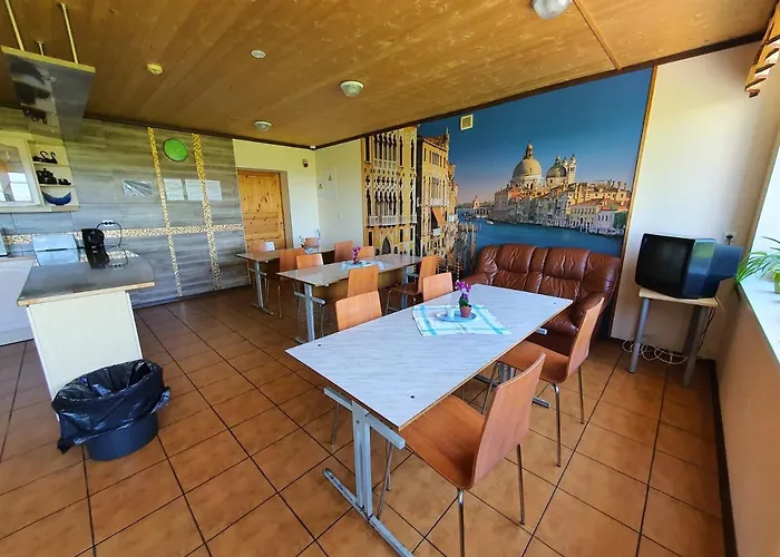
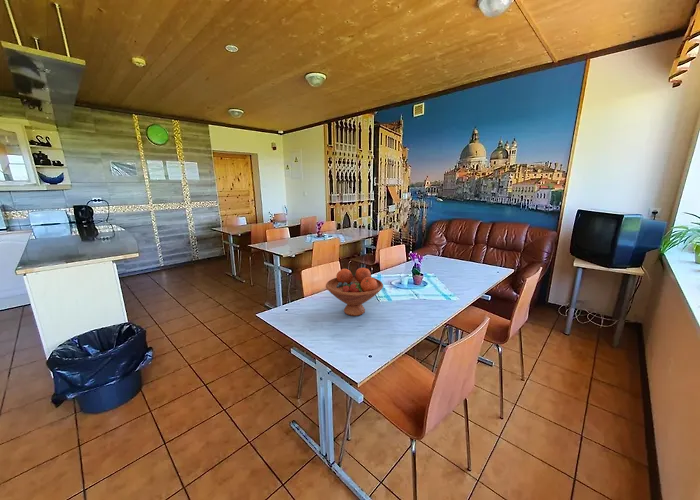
+ fruit bowl [325,267,384,317]
